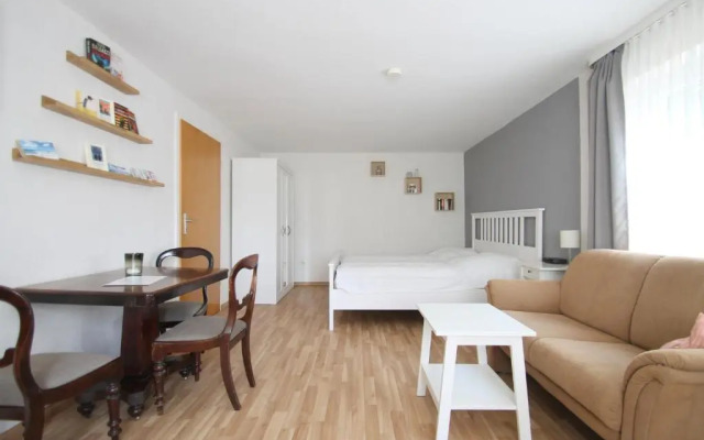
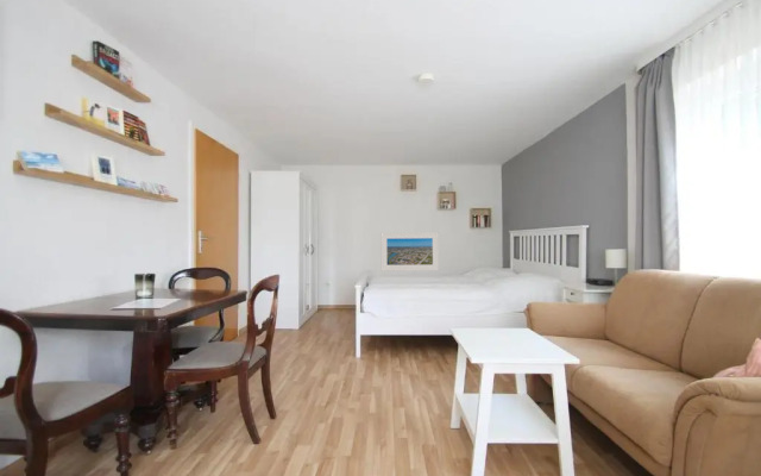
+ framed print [380,231,440,273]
